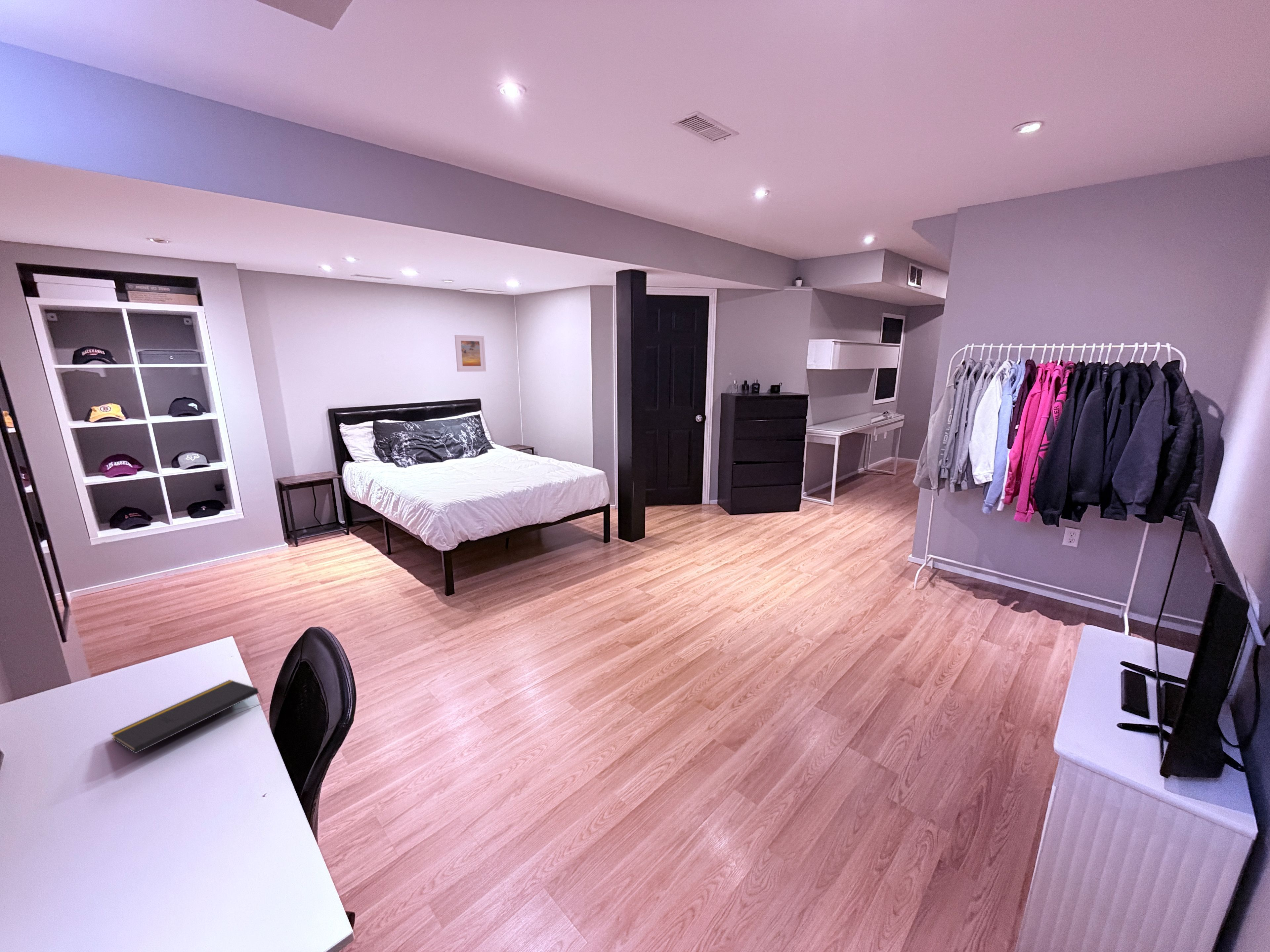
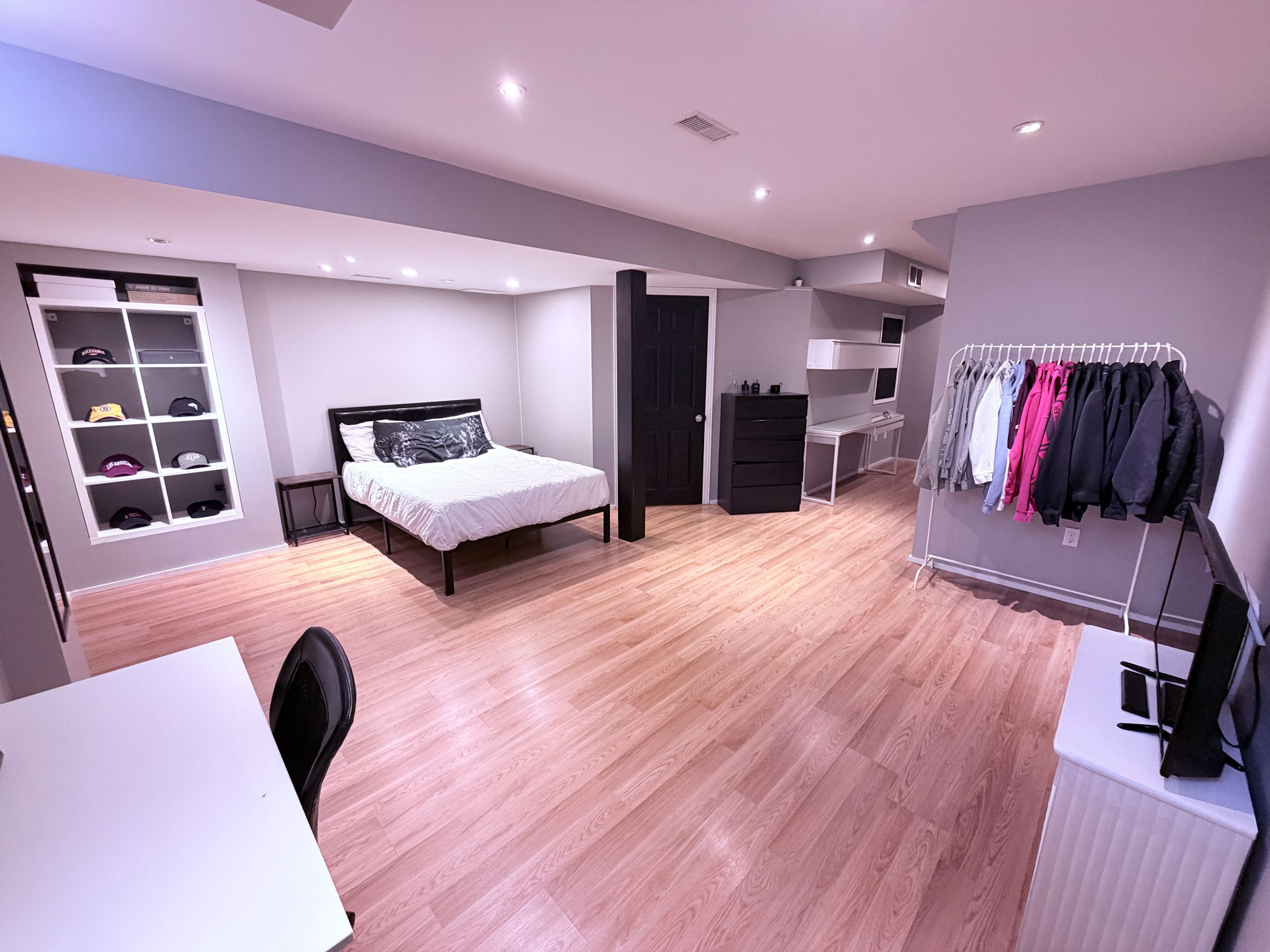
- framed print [454,335,487,372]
- notepad [110,679,264,754]
